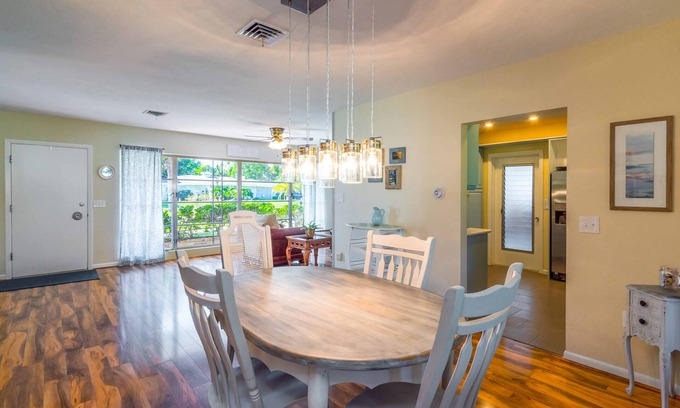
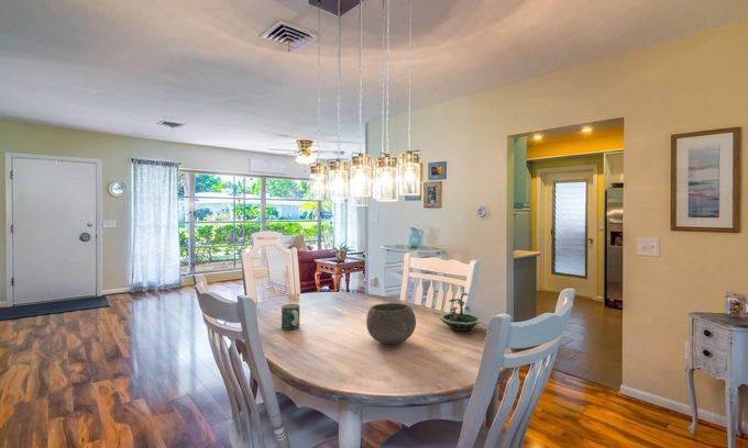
+ terrarium [438,287,483,332]
+ bowl [365,302,417,345]
+ mug [280,303,300,331]
